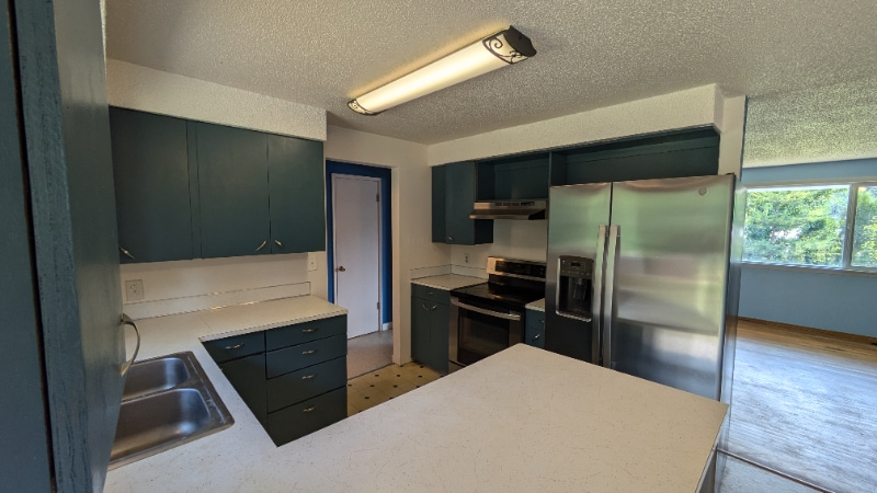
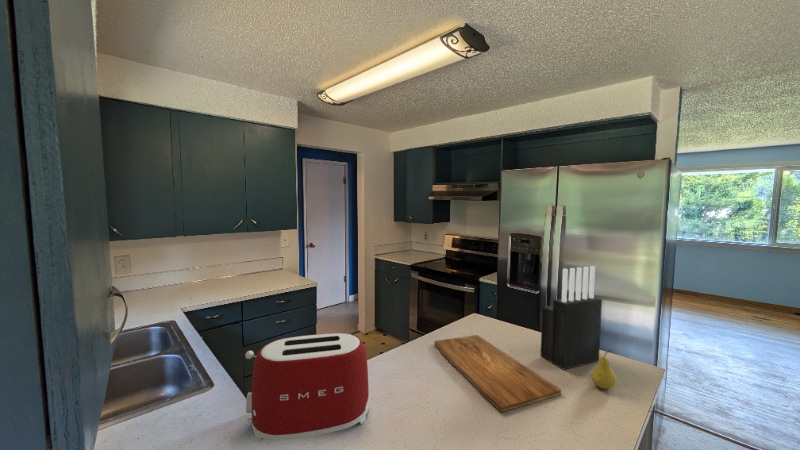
+ fruit [590,349,617,390]
+ cutting board [433,334,562,413]
+ toaster [244,332,370,442]
+ knife block [539,265,603,370]
